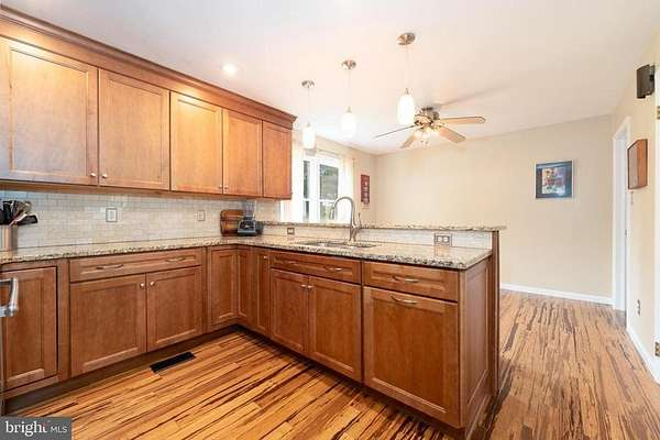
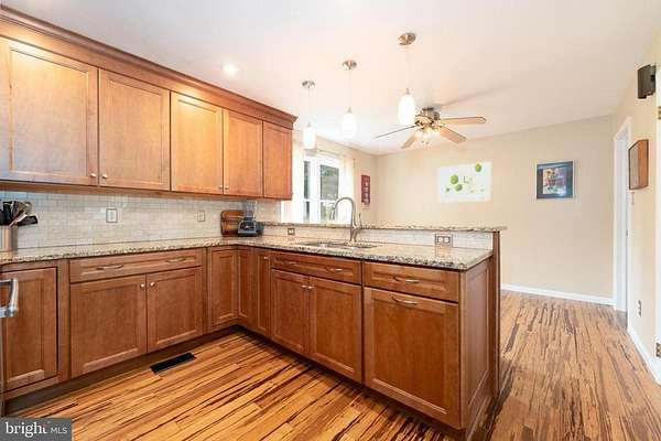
+ wall art [436,160,492,204]
